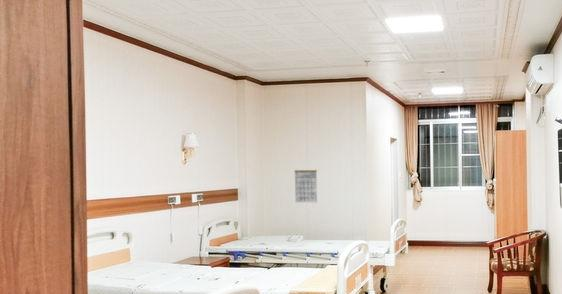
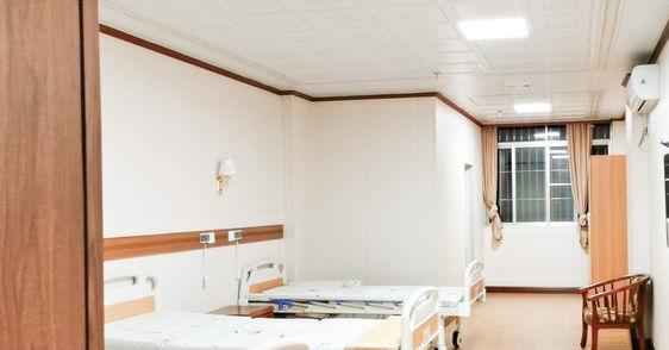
- calendar [294,162,318,203]
